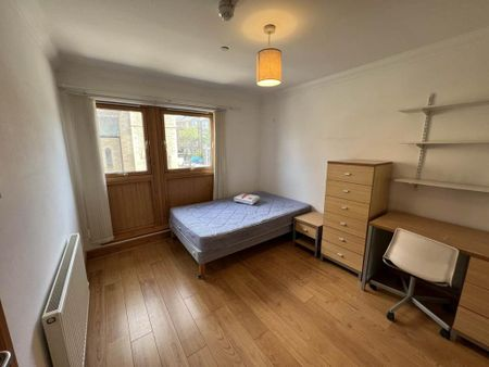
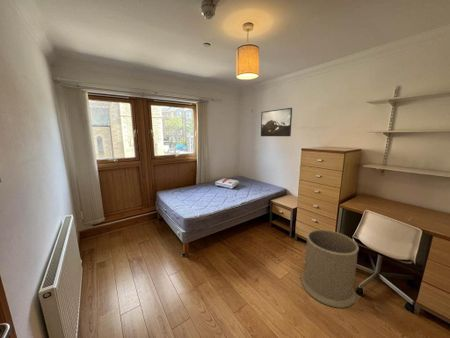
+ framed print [260,107,293,137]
+ trash can [300,229,360,309]
